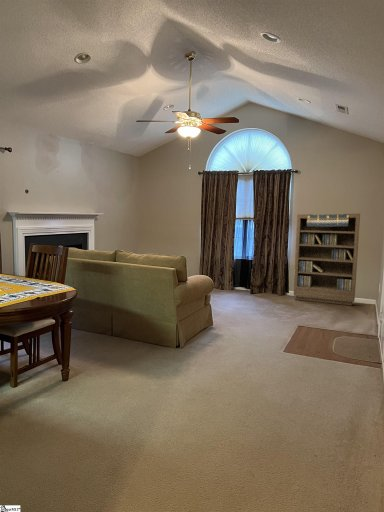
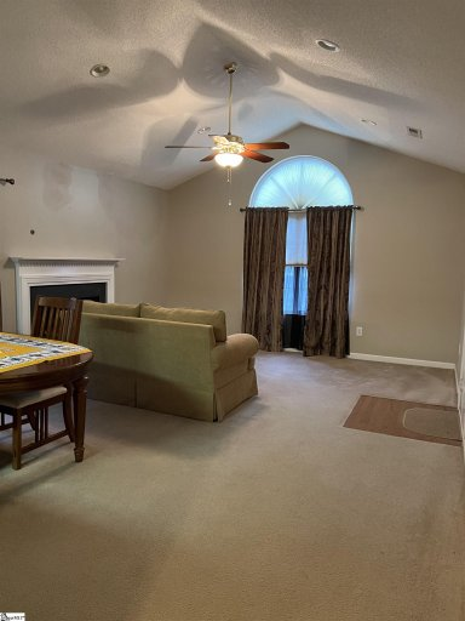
- bookcase [292,213,361,306]
